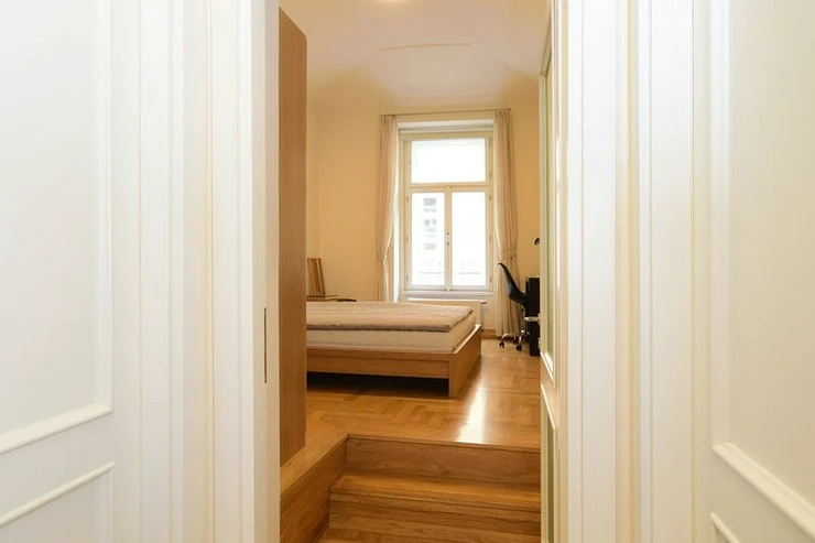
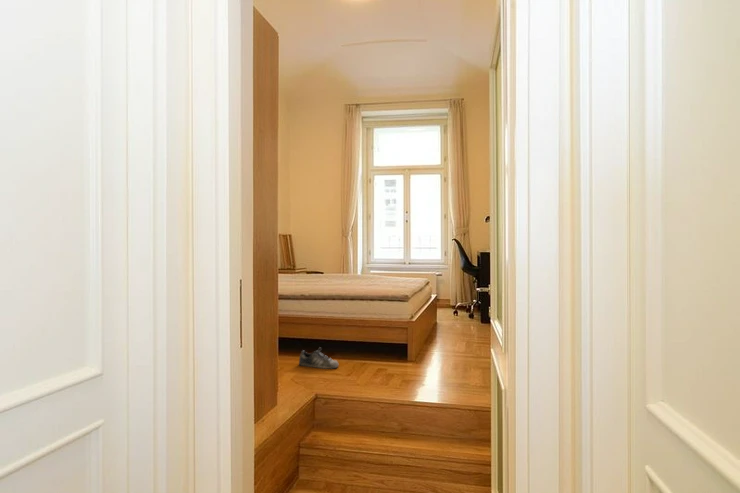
+ shoe [298,347,340,370]
